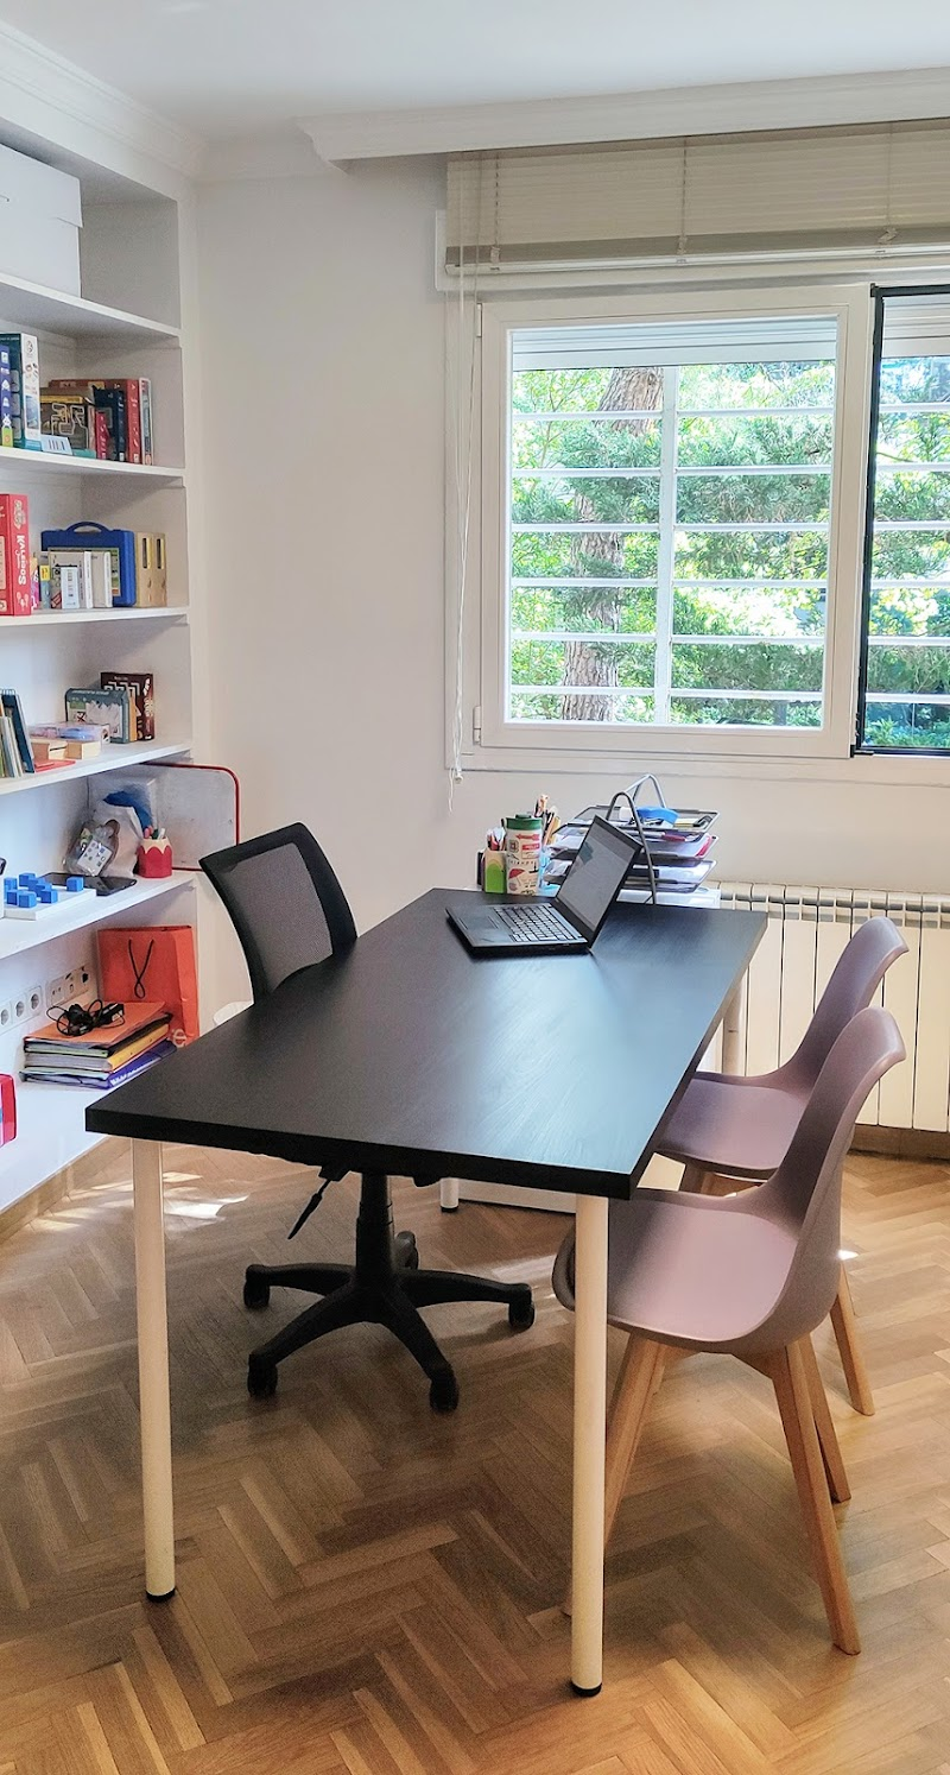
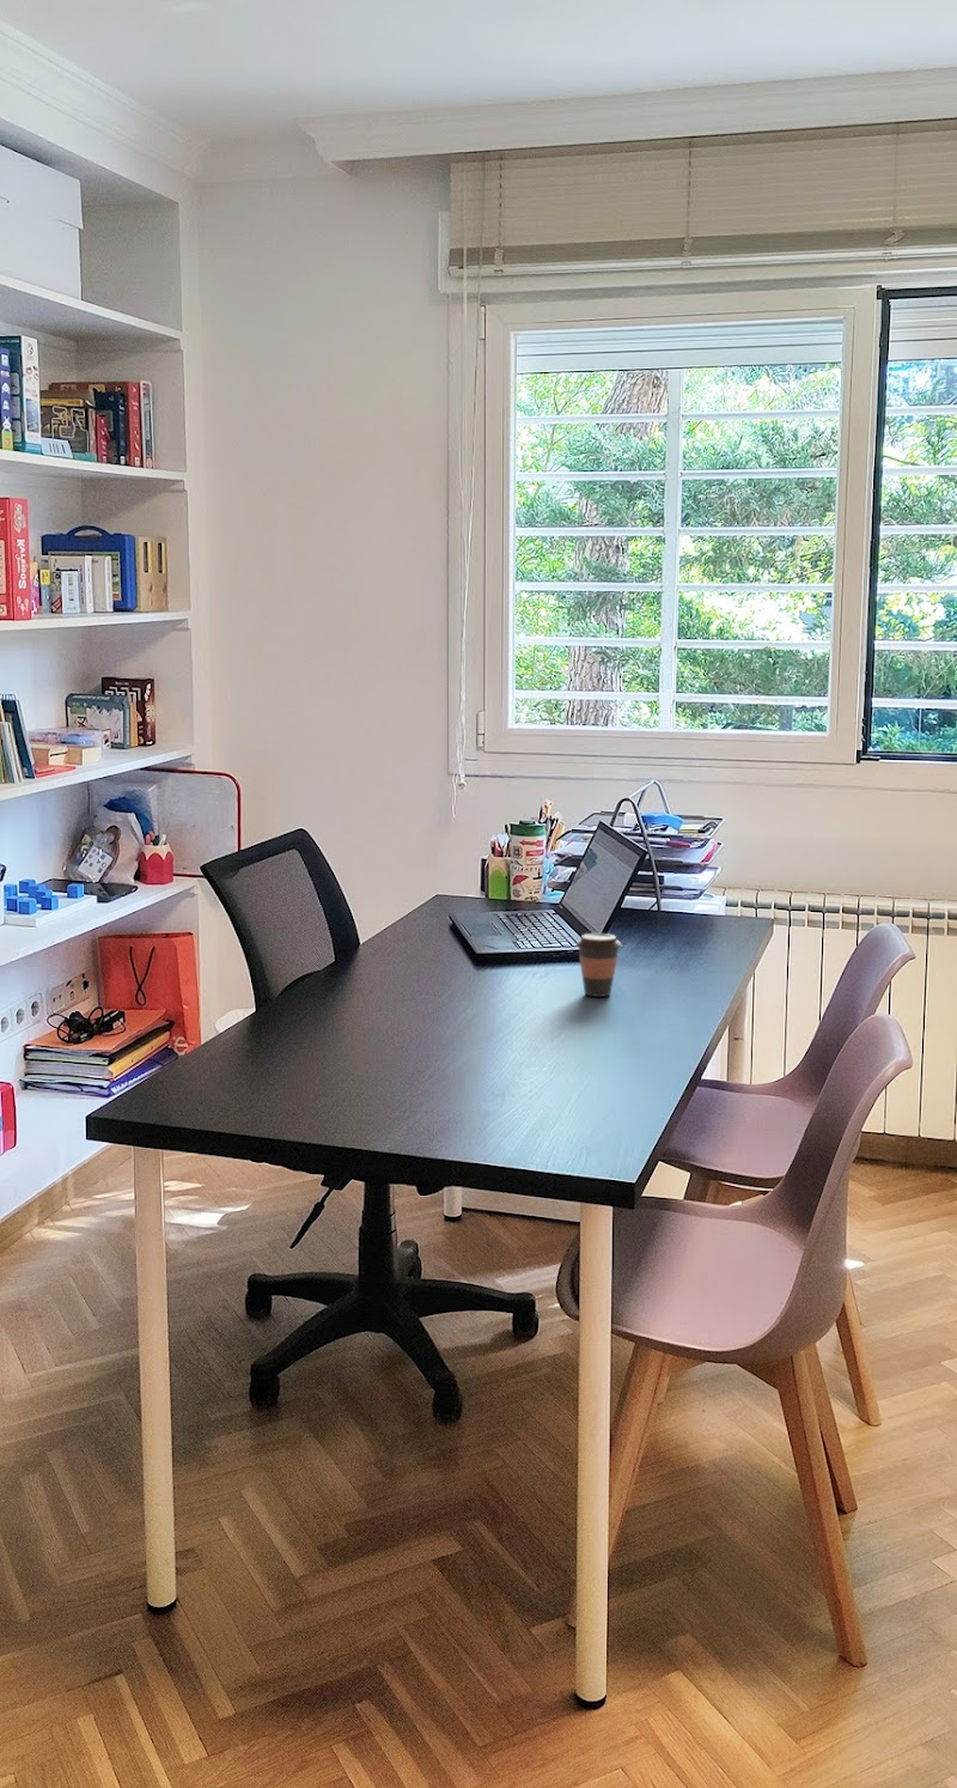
+ coffee cup [574,932,622,998]
